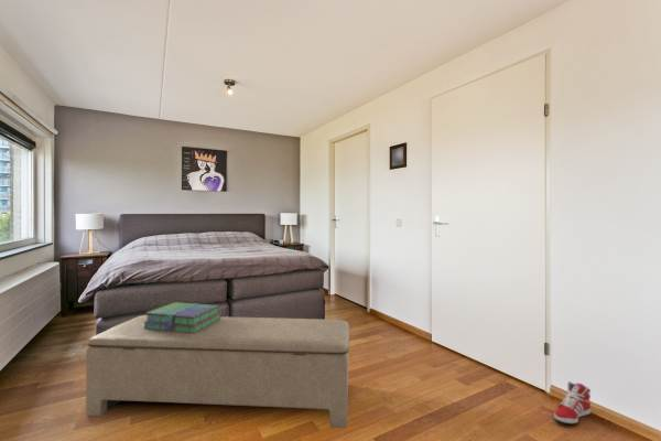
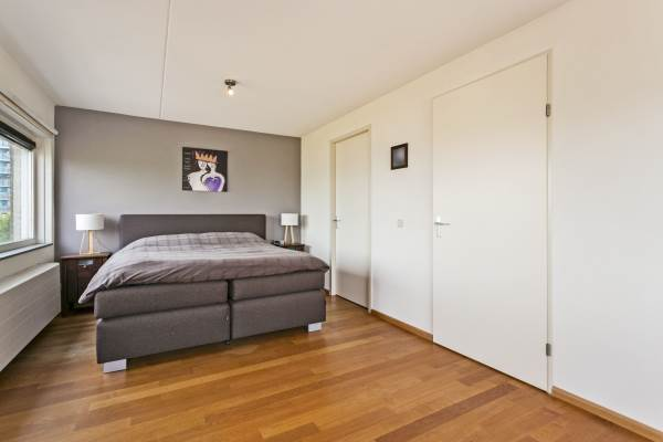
- sneaker [553,380,593,426]
- stack of books [143,301,223,333]
- bench [85,314,350,429]
